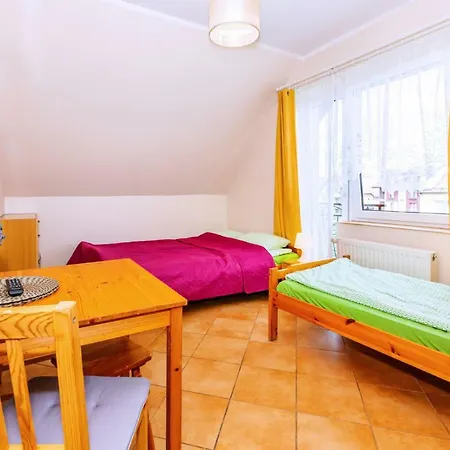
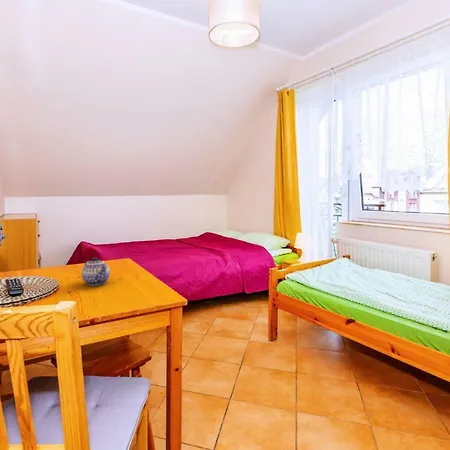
+ teapot [81,256,111,286]
